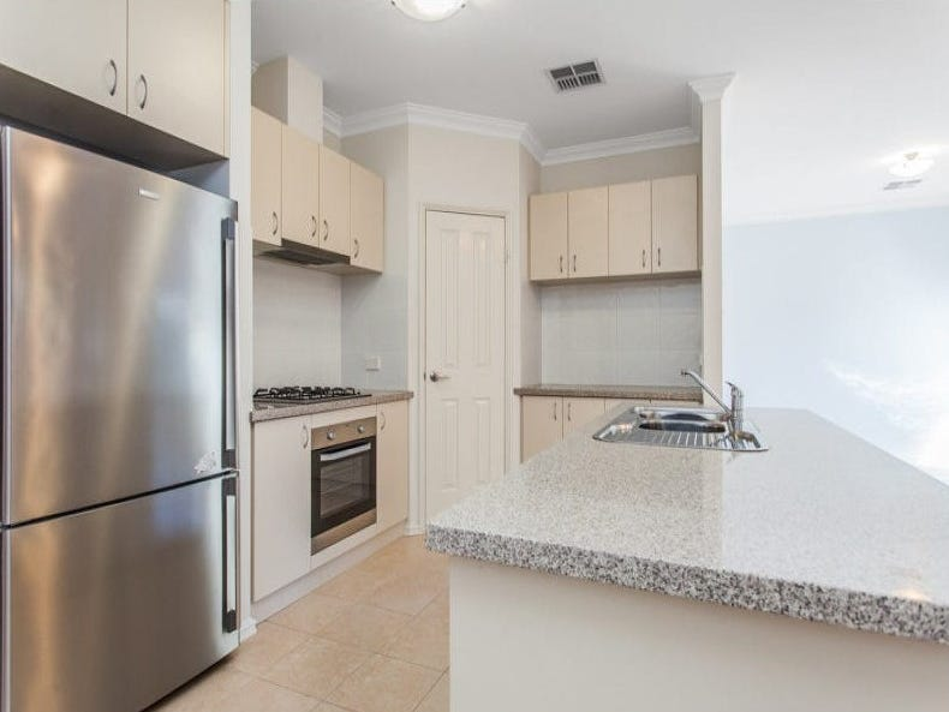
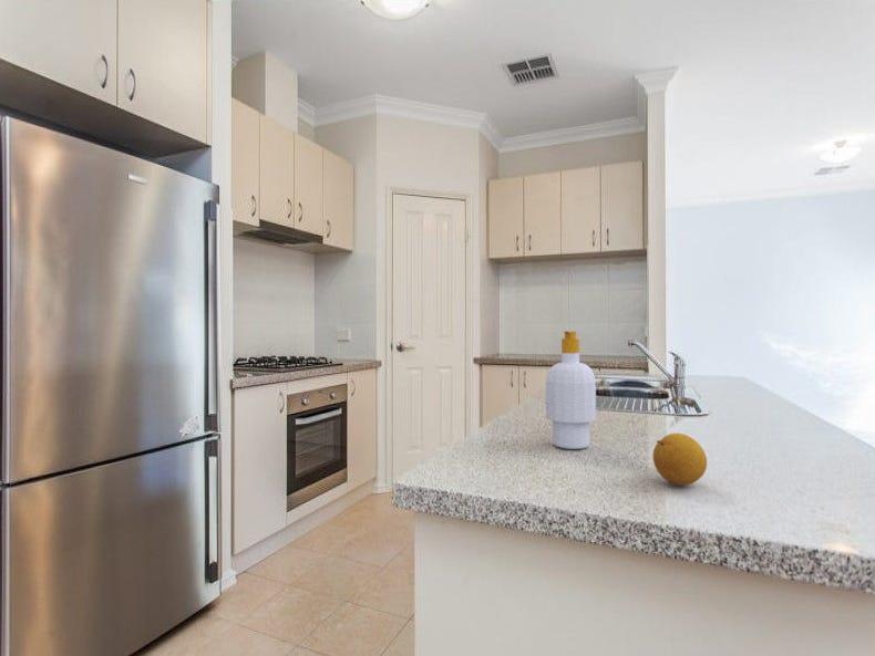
+ fruit [652,433,708,487]
+ soap bottle [545,331,597,450]
